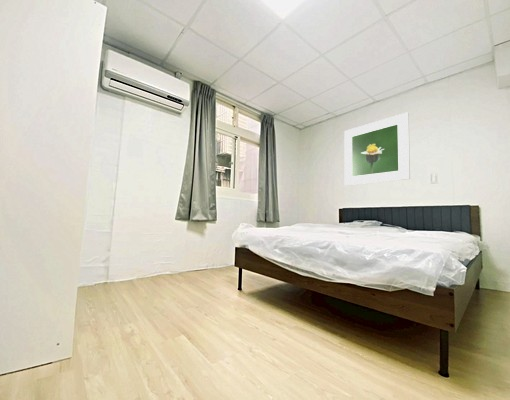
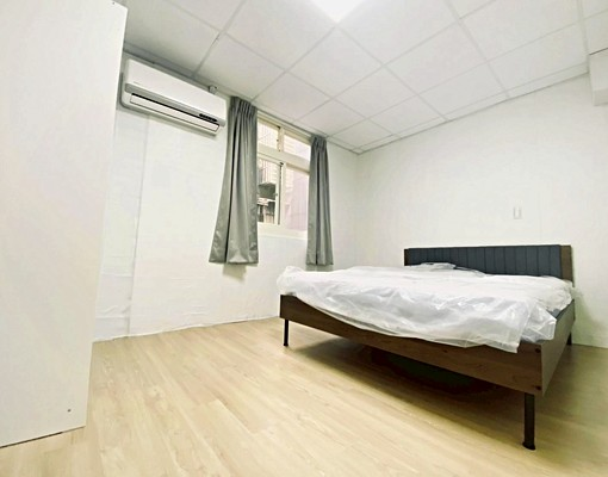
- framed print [343,111,411,186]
